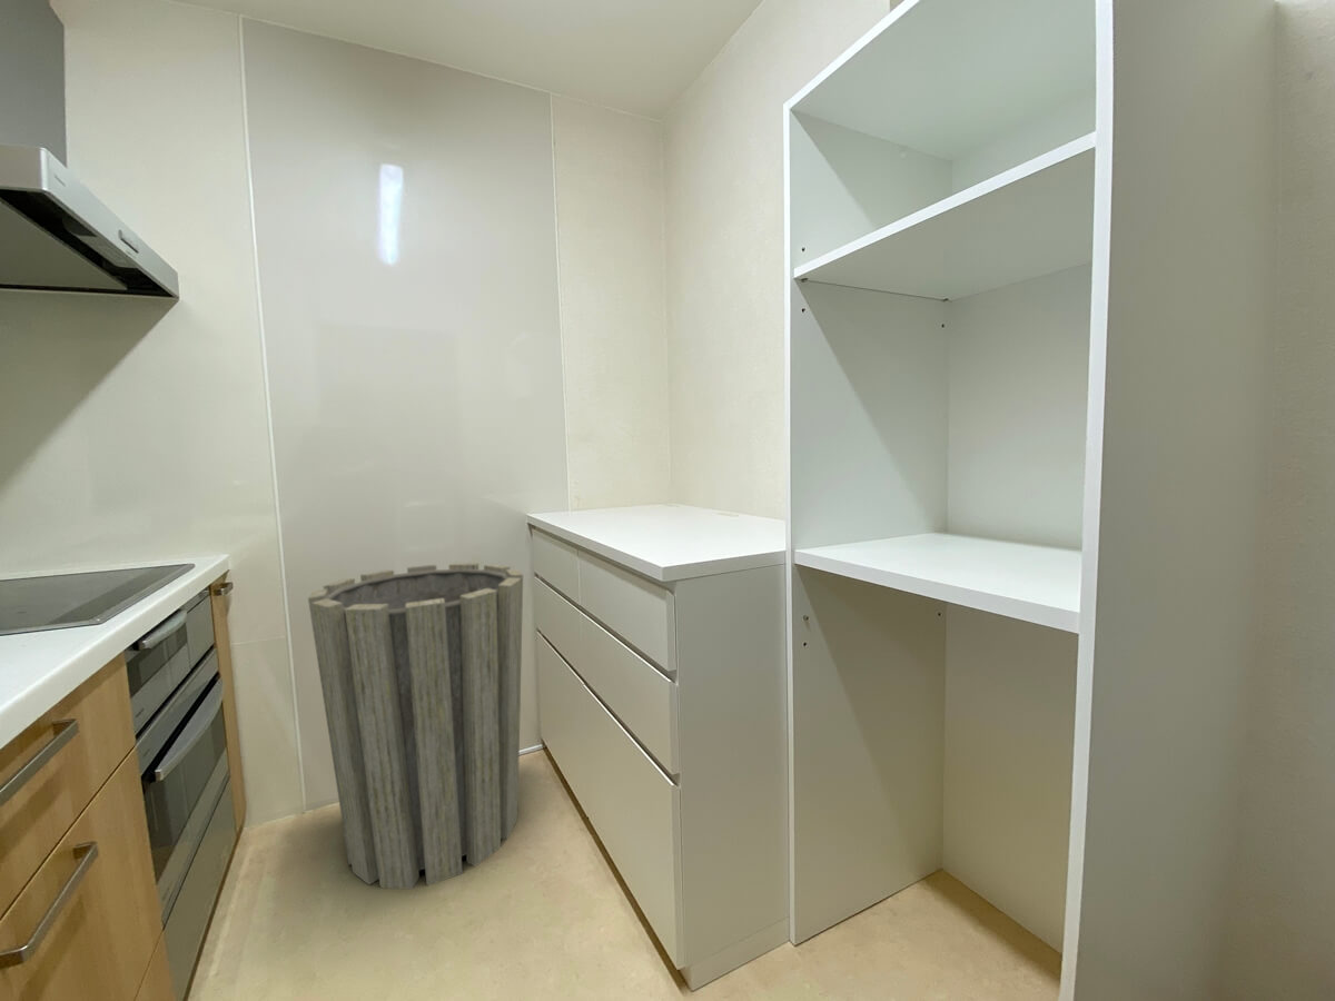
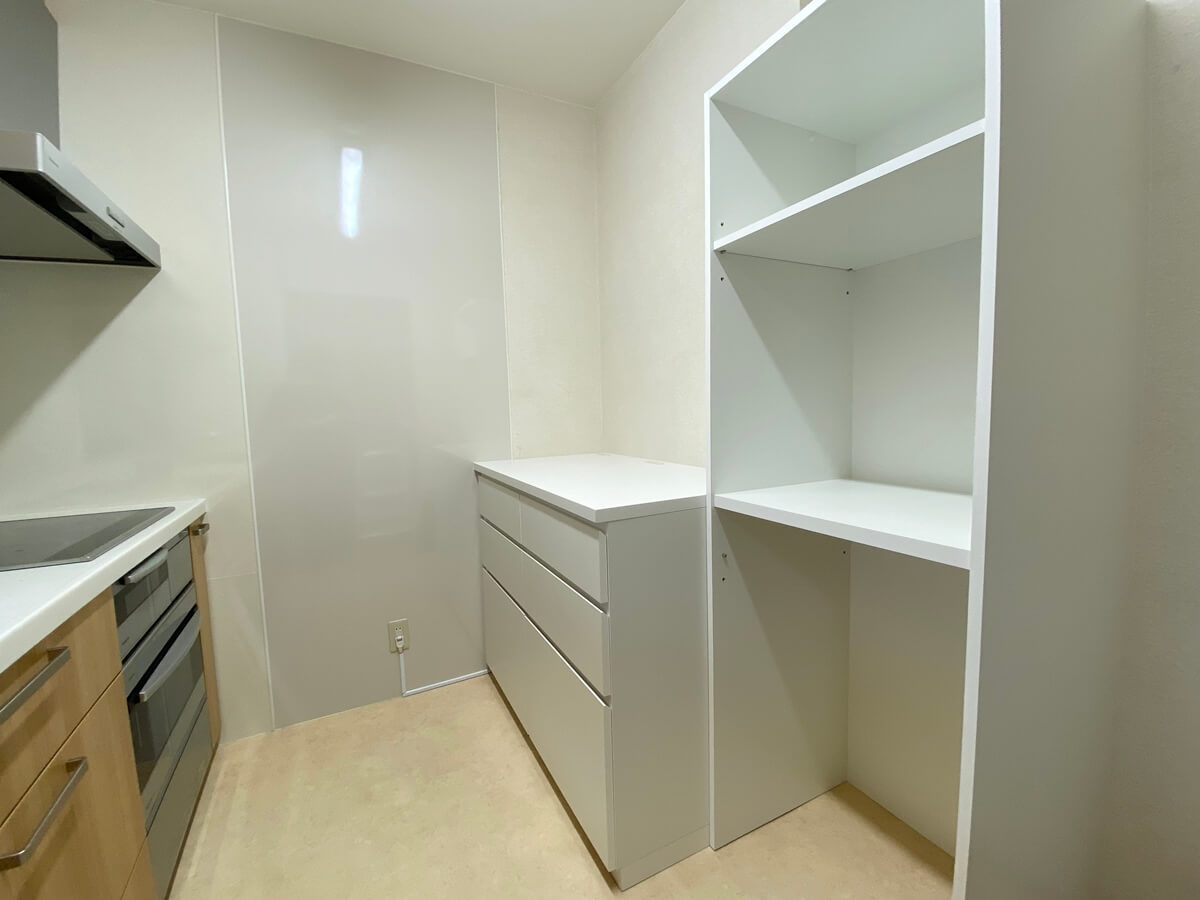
- trash can [307,562,524,890]
